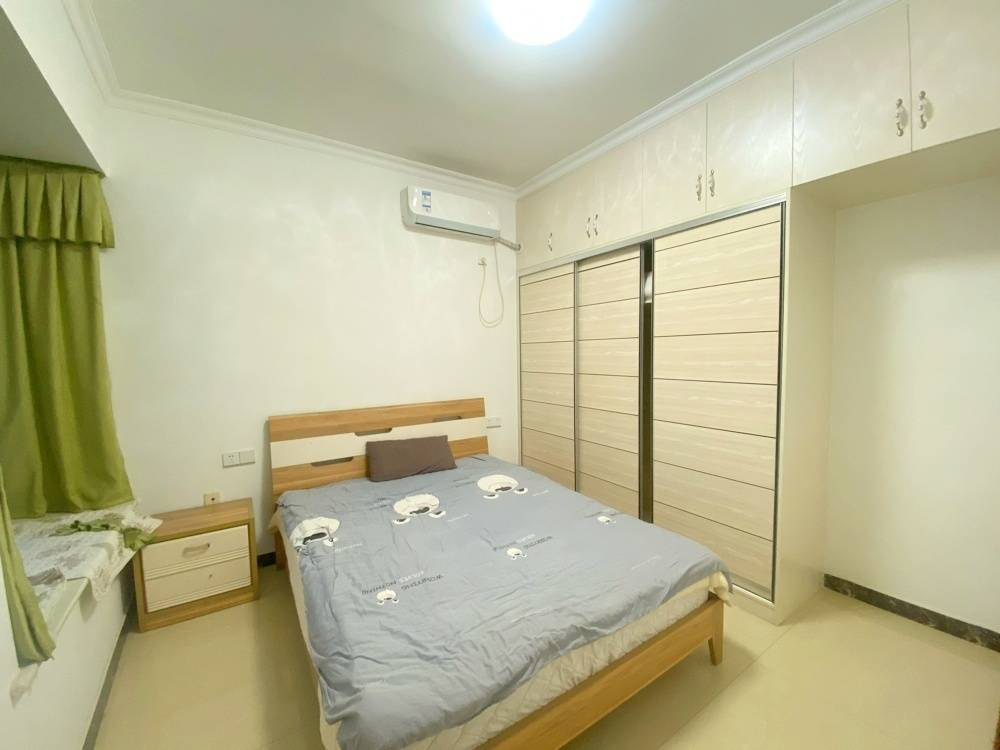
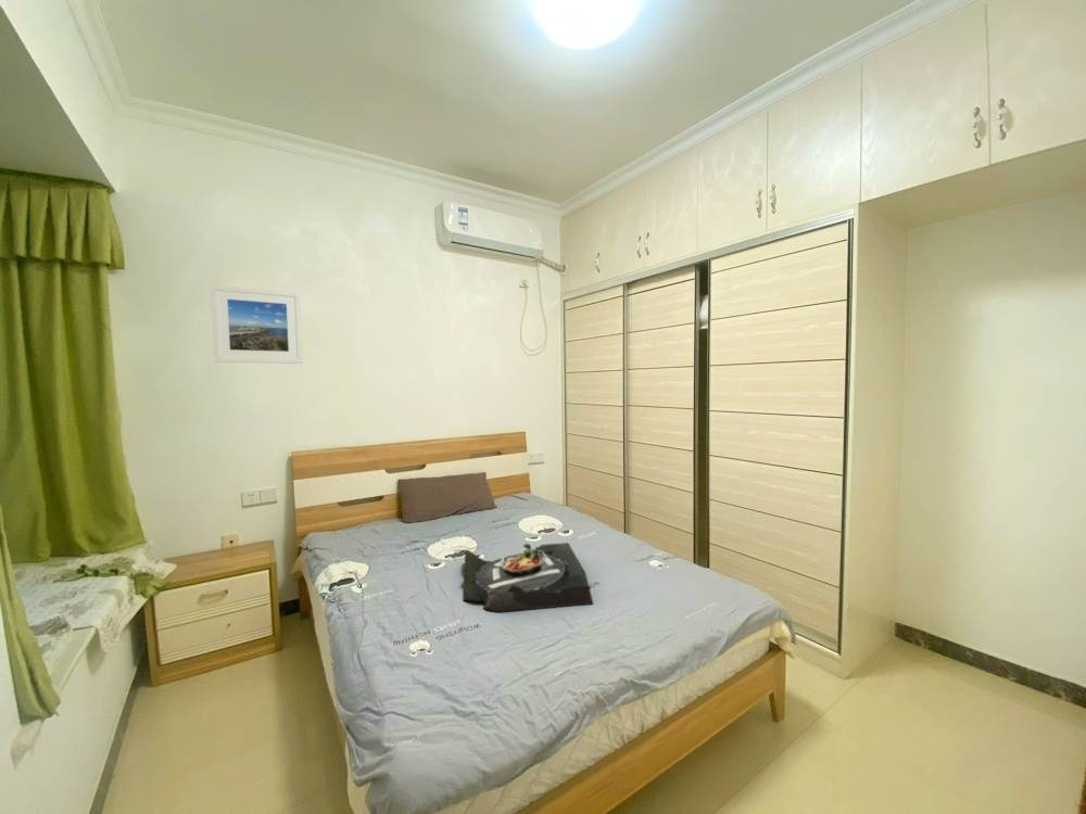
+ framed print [210,284,304,365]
+ serving tray [463,542,594,613]
